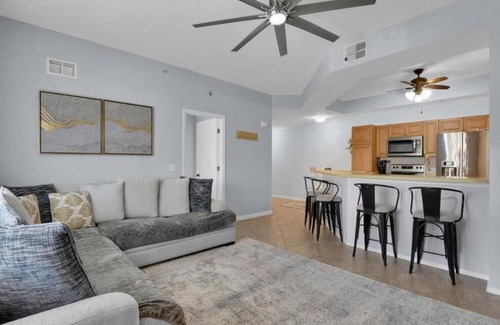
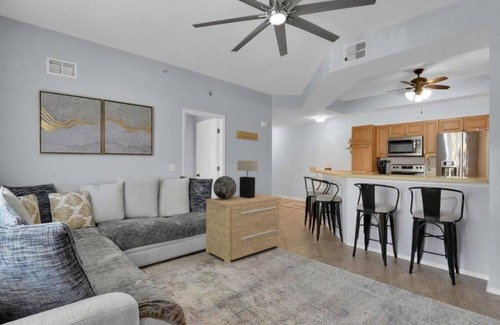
+ table lamp [236,160,259,199]
+ decorative sphere [212,175,237,199]
+ side table [205,193,282,265]
